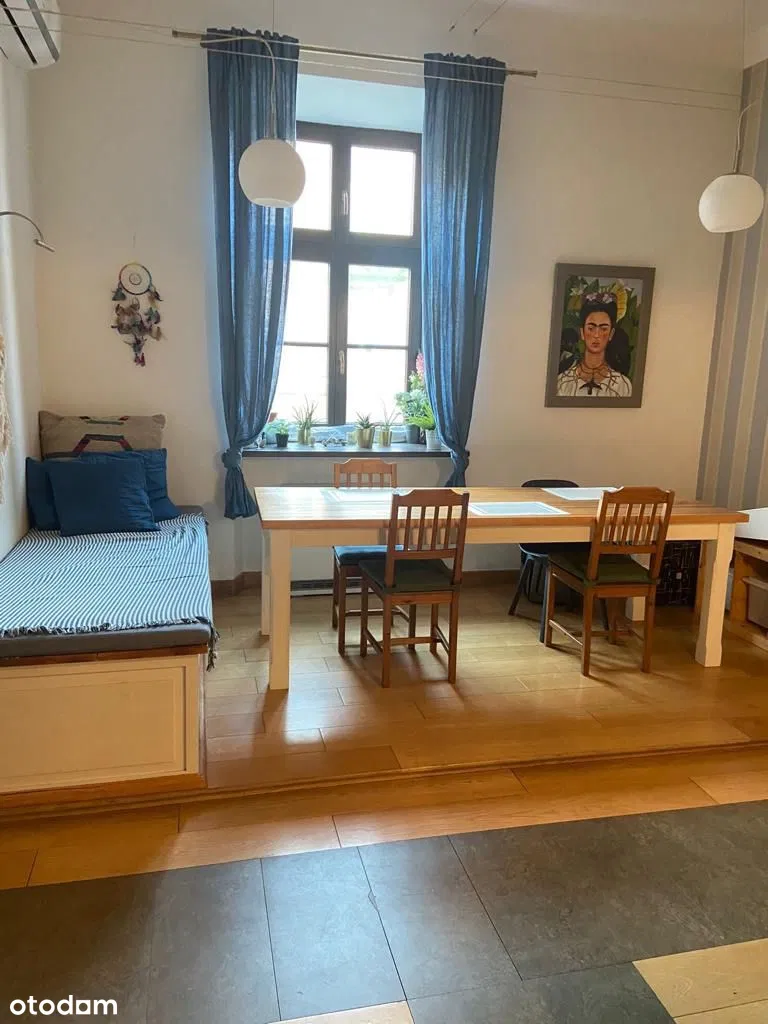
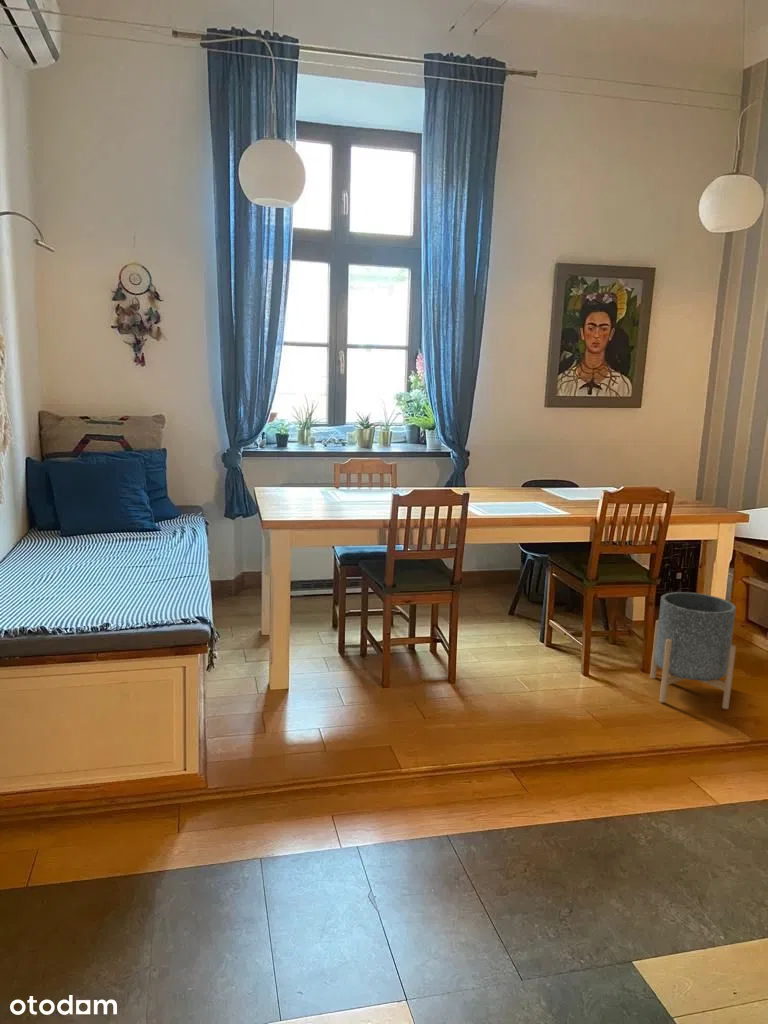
+ planter [649,591,737,710]
